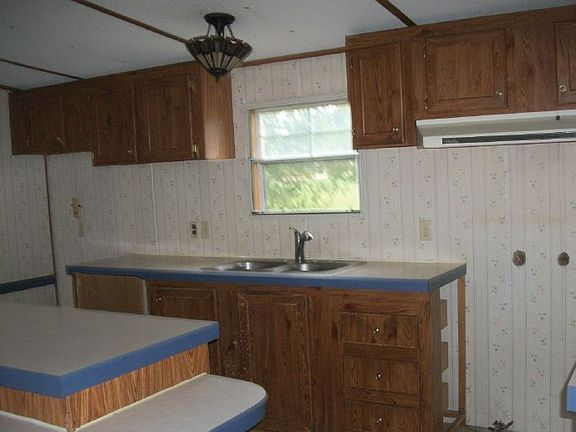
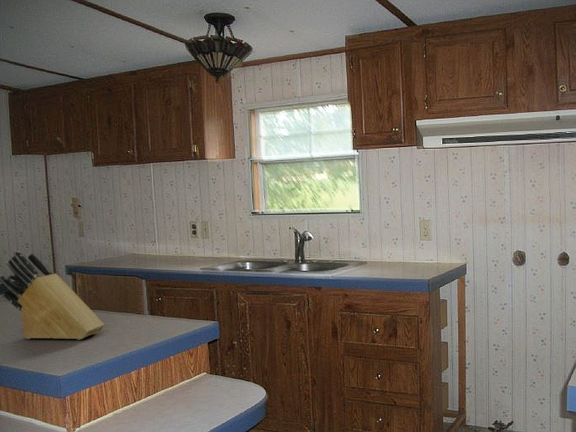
+ knife block [0,250,106,341]
